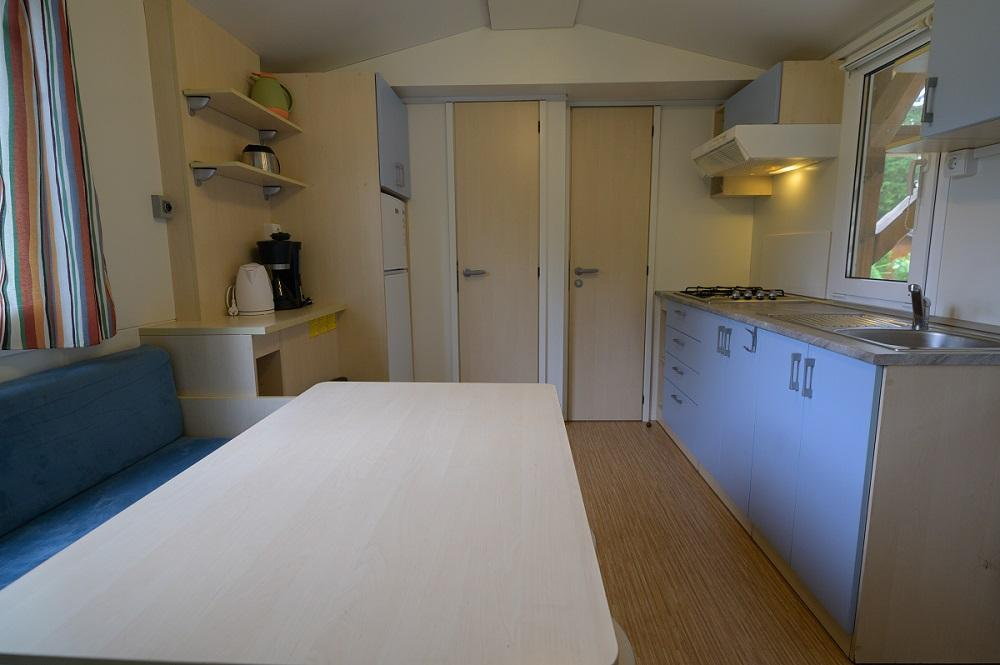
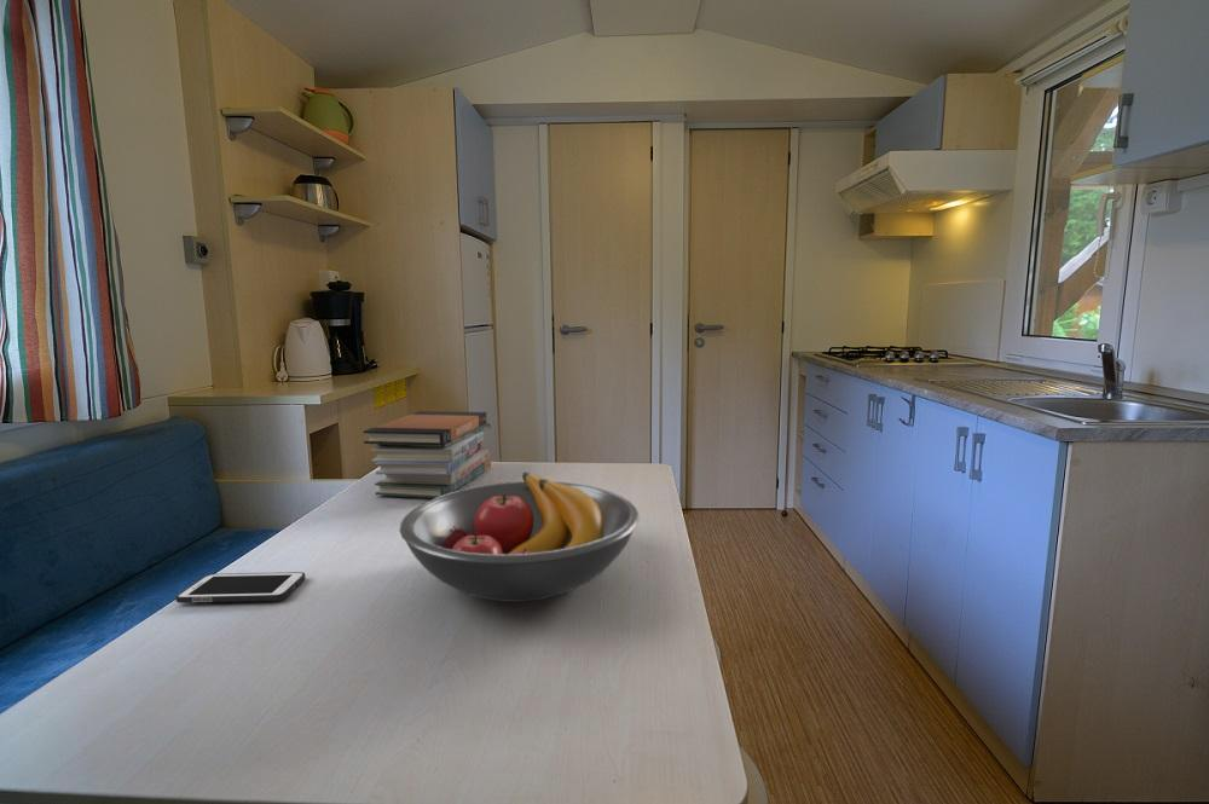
+ fruit bowl [399,470,640,603]
+ book stack [363,410,492,499]
+ cell phone [174,571,306,603]
